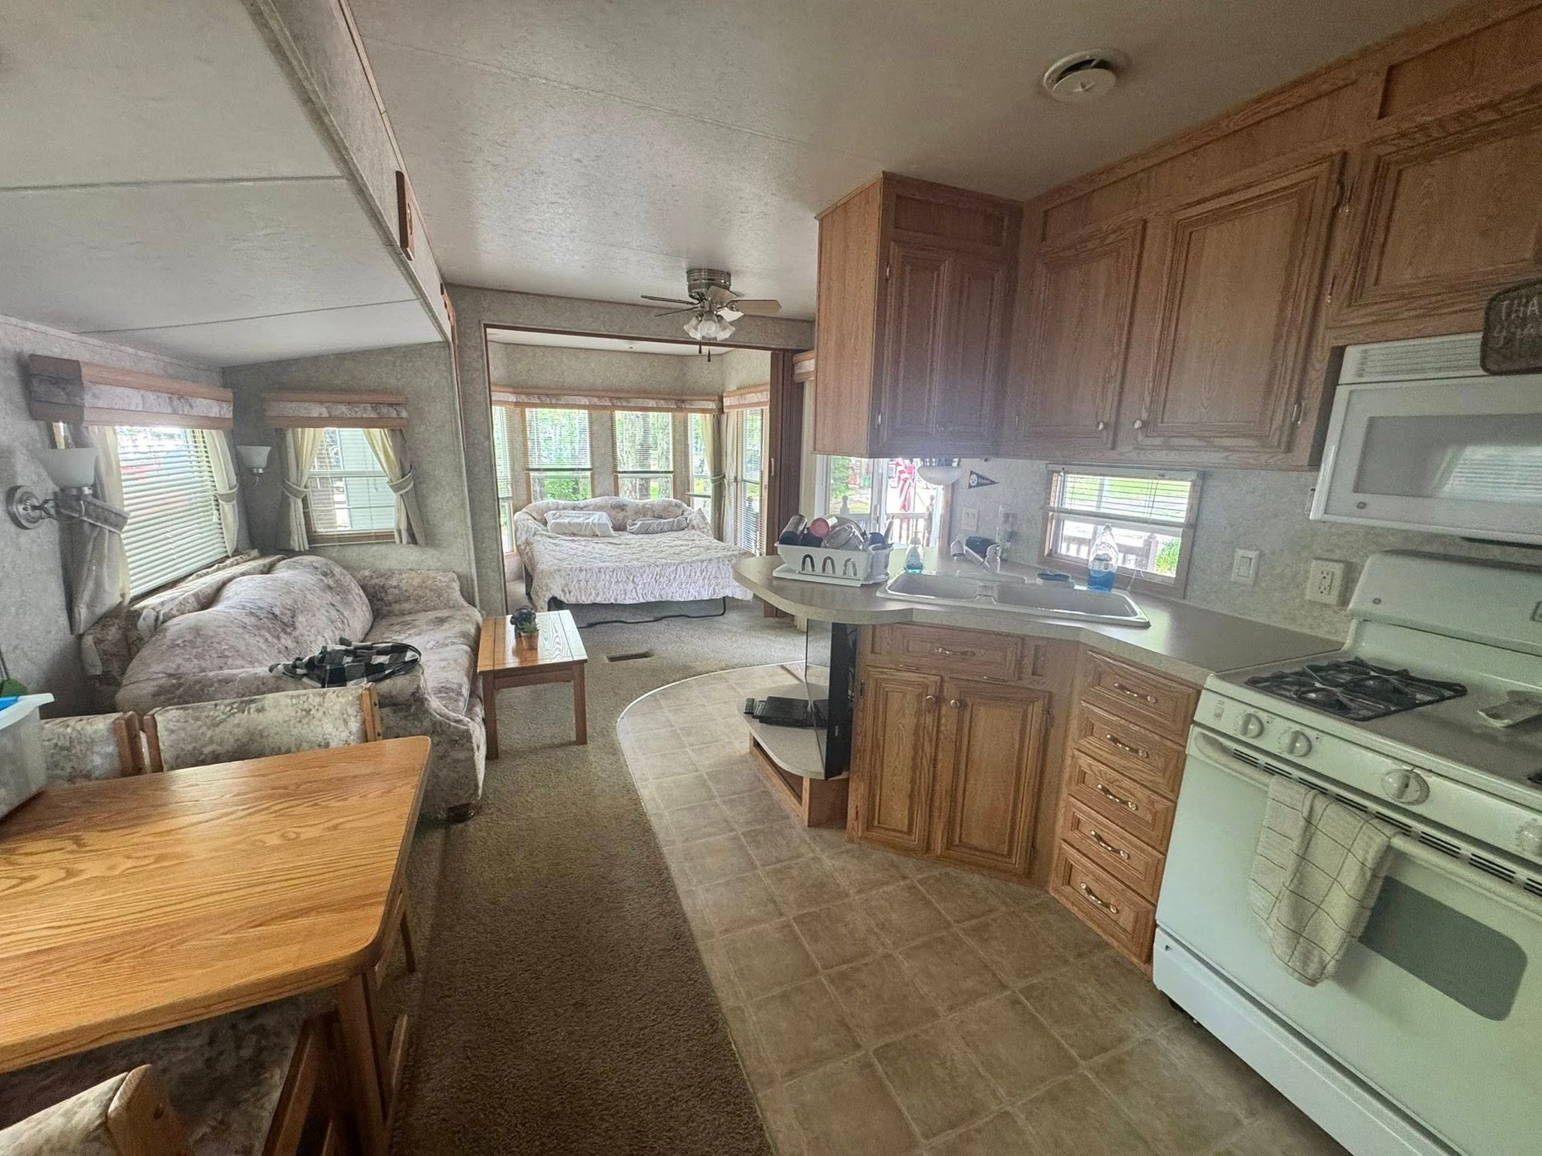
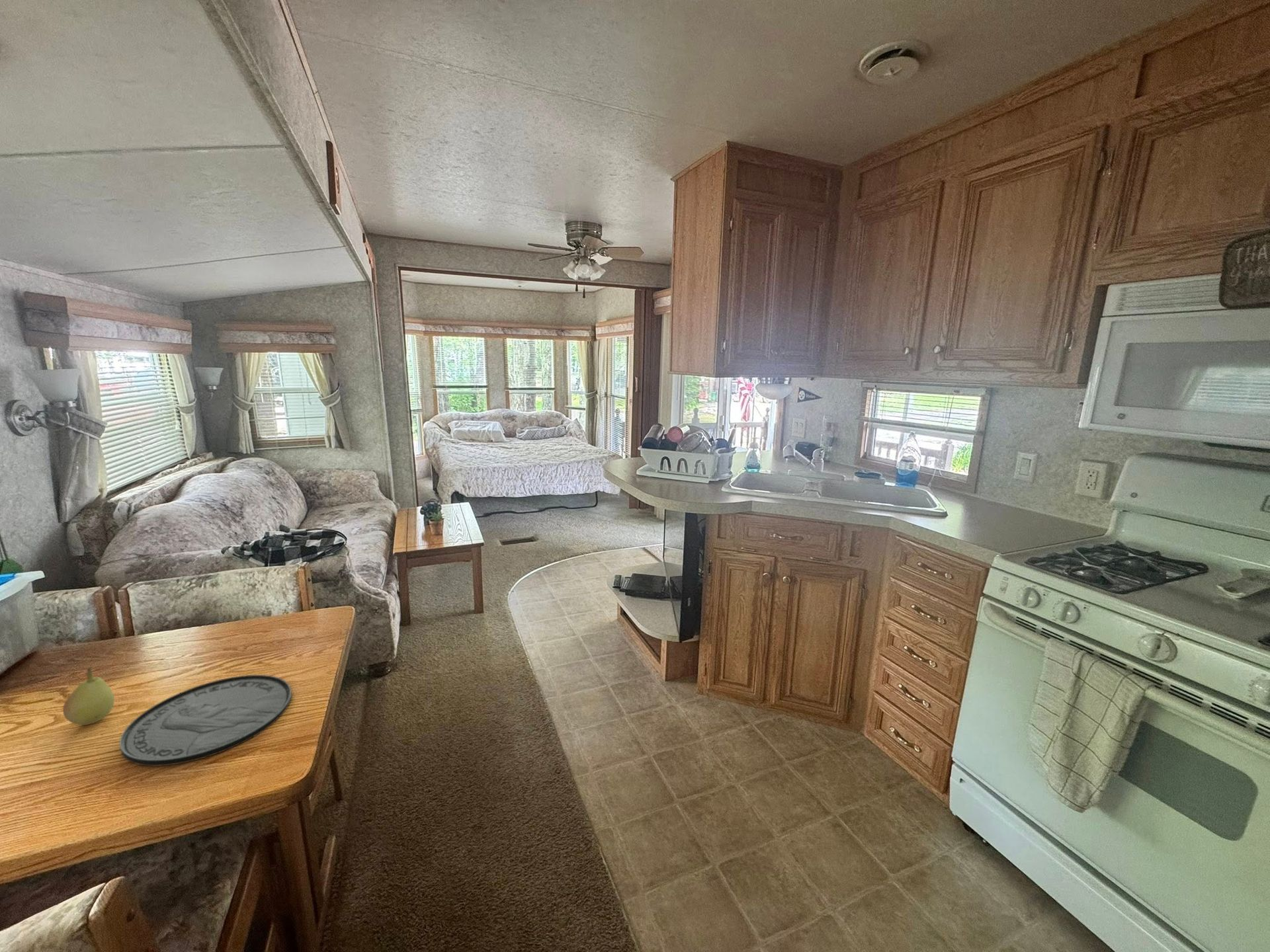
+ fruit [62,667,115,726]
+ plate [119,674,292,767]
